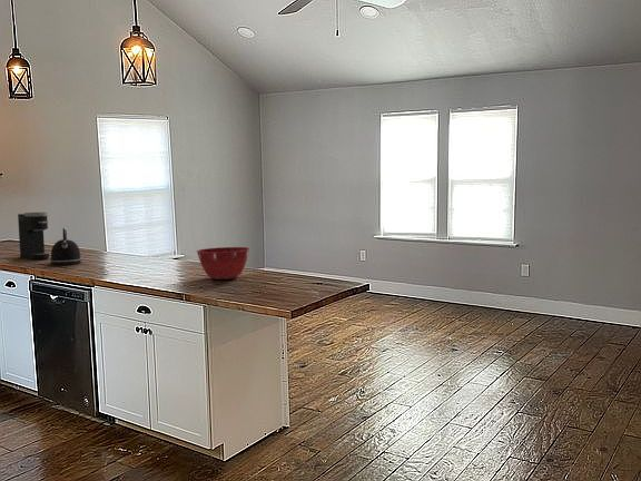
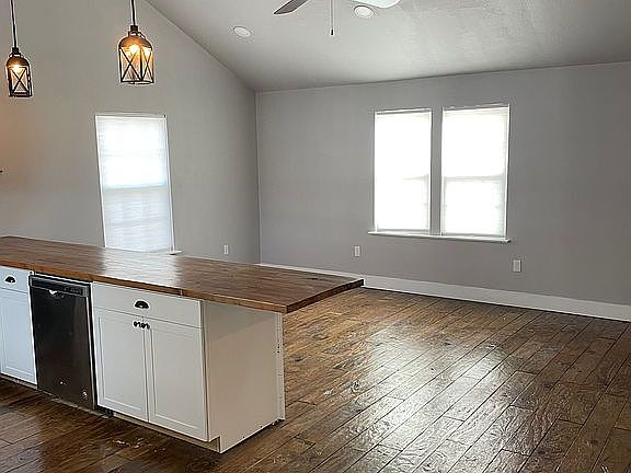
- mixing bowl [196,246,250,281]
- coffee maker [17,212,50,261]
- kettle [49,227,82,266]
